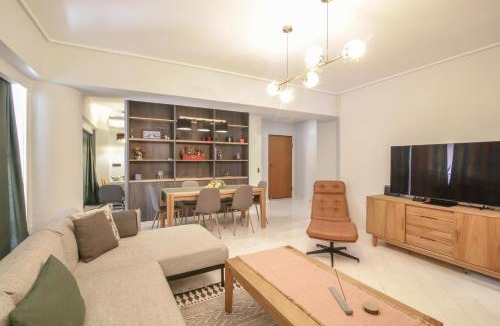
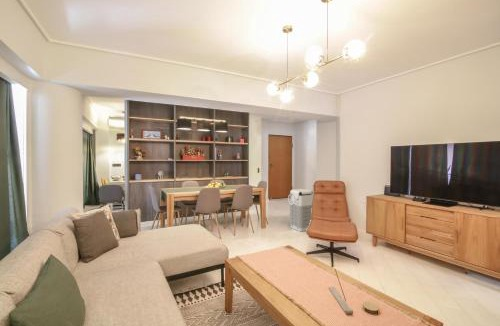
+ grenade [287,188,314,232]
